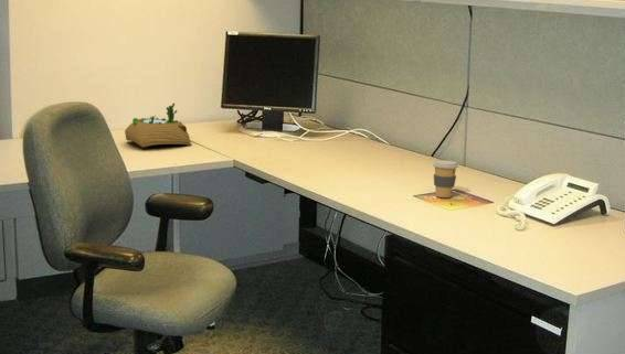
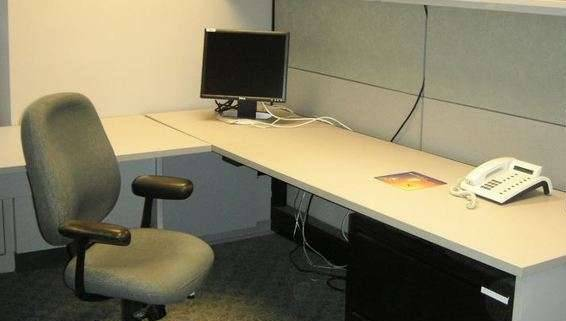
- succulent planter [124,101,193,148]
- coffee cup [432,160,459,199]
